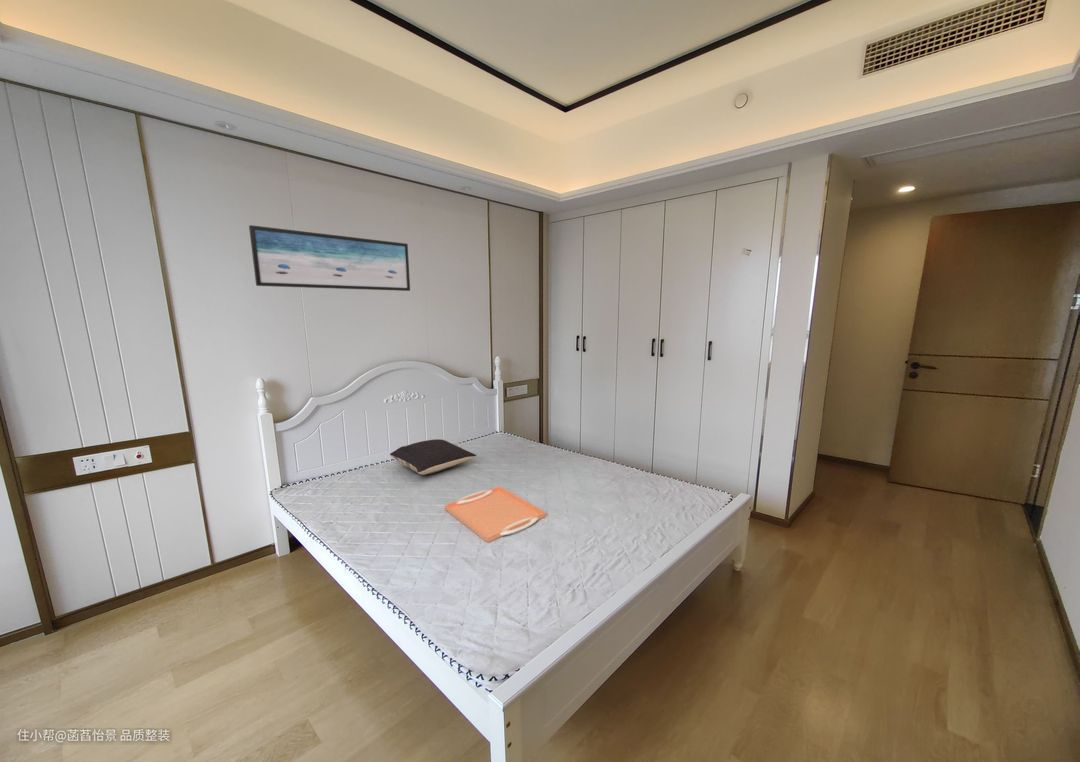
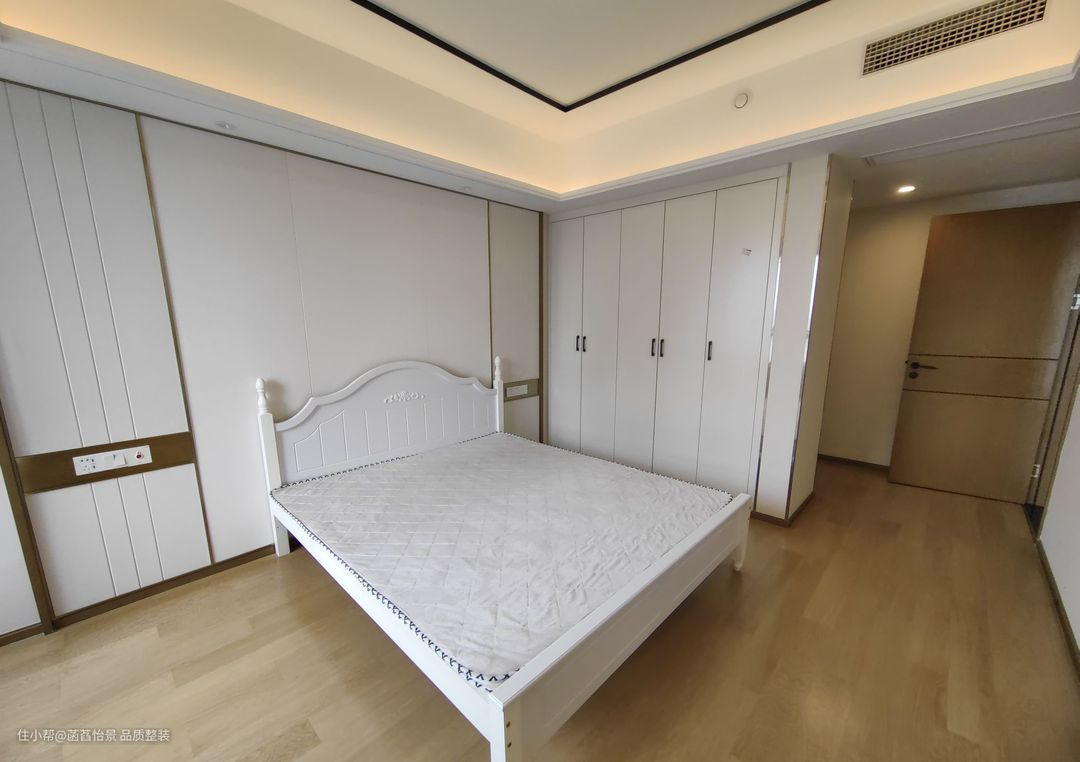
- pillow [389,438,477,476]
- serving tray [444,485,547,543]
- wall art [248,224,411,292]
